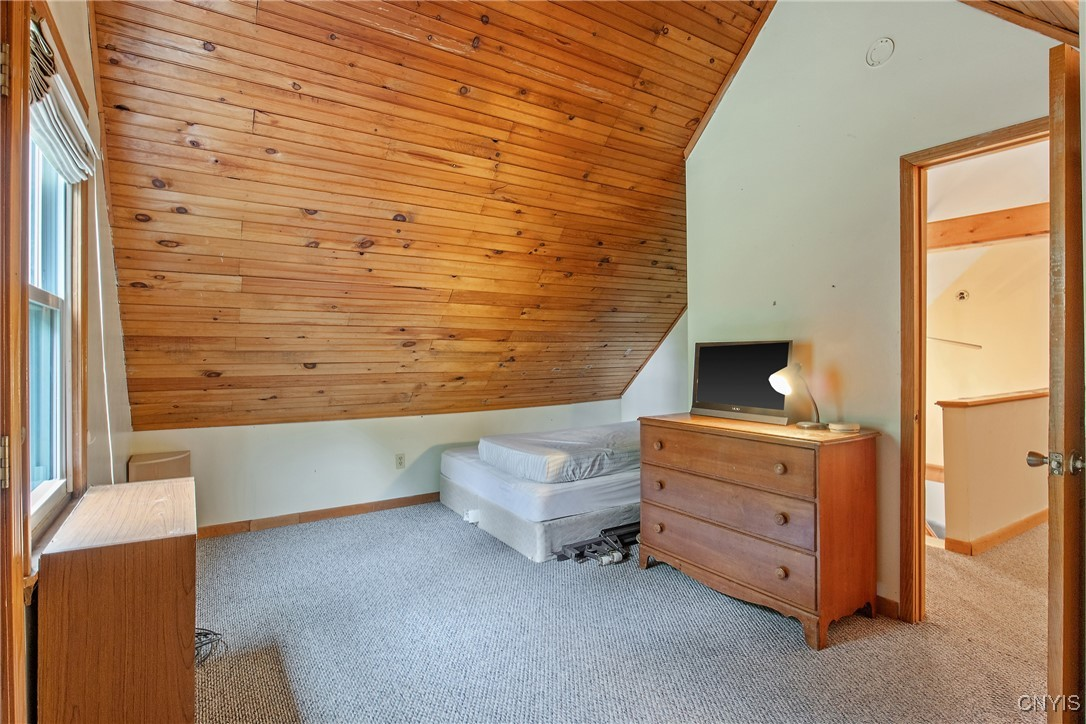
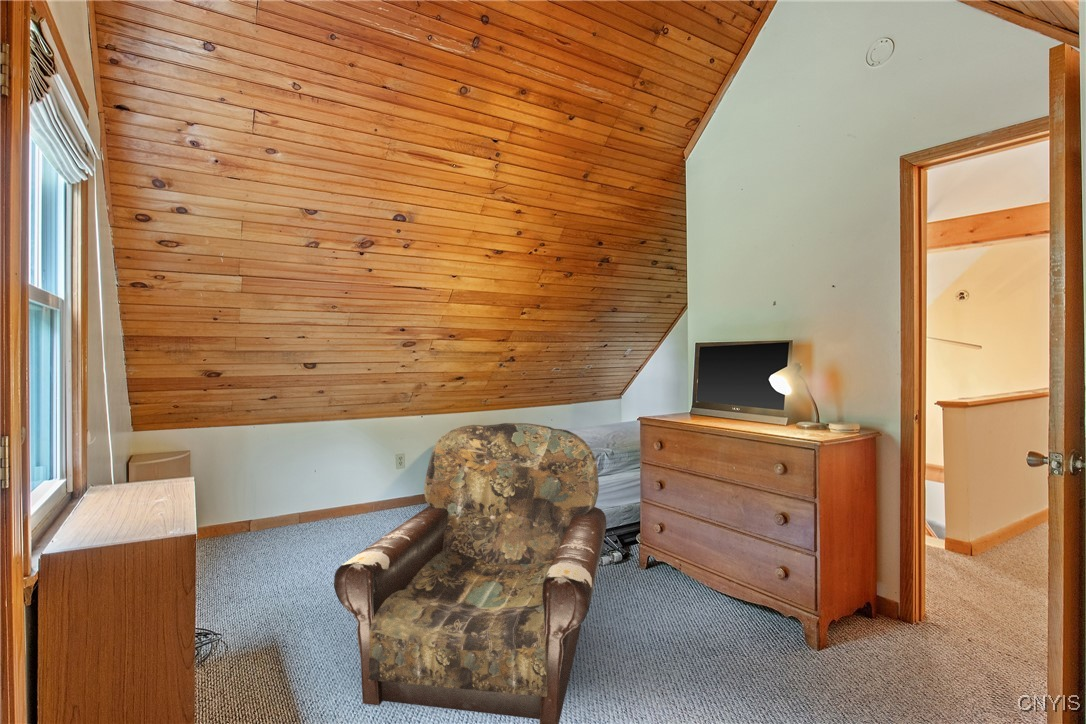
+ armchair [333,422,607,724]
